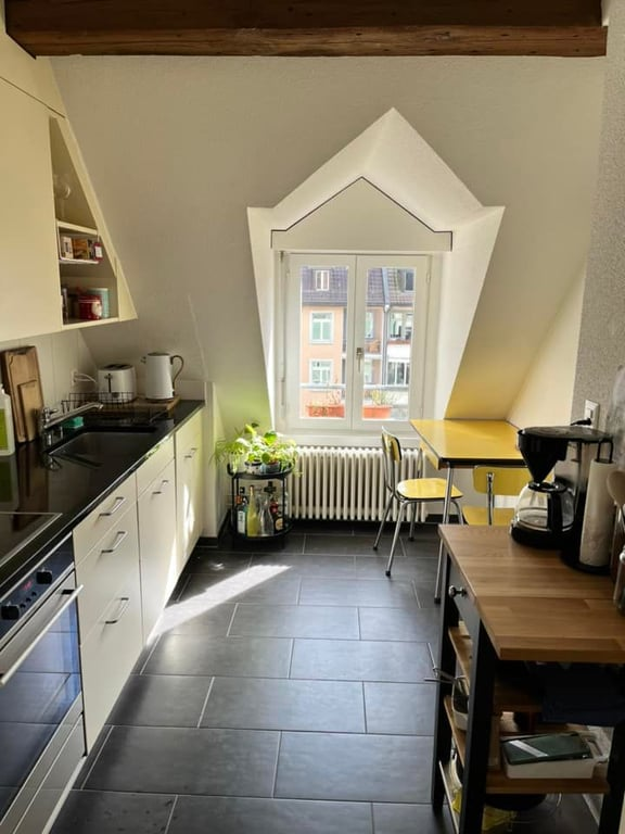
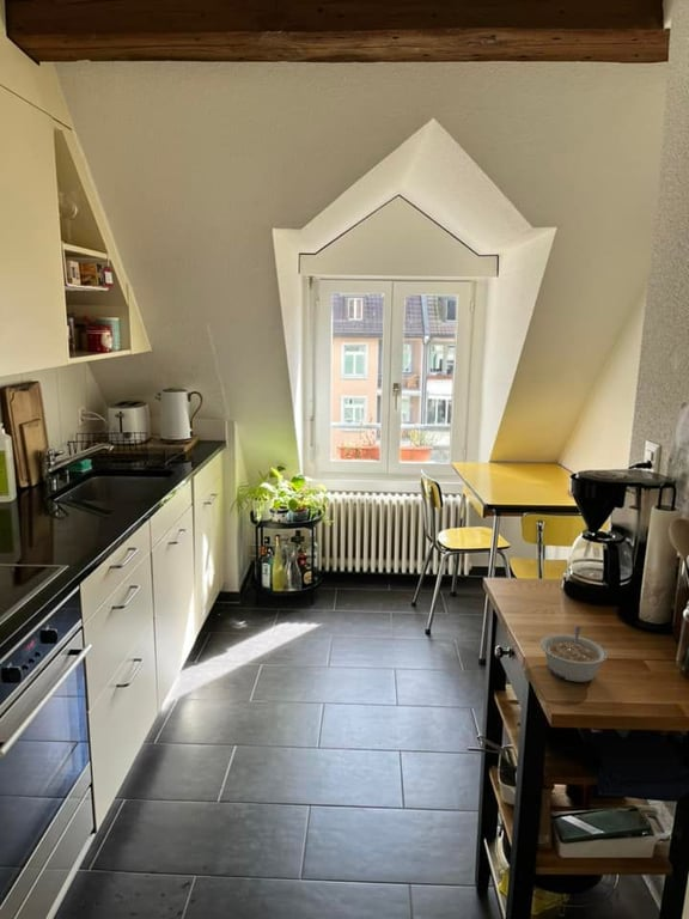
+ legume [538,625,609,683]
